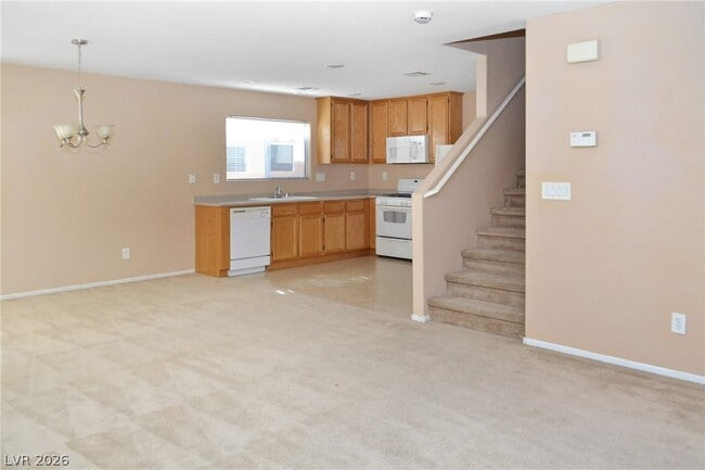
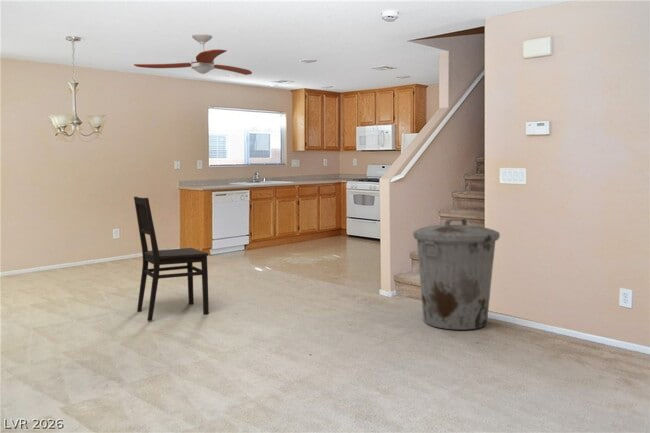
+ trash can [412,217,501,331]
+ ceiling fan [133,33,253,76]
+ dining chair [133,196,210,322]
